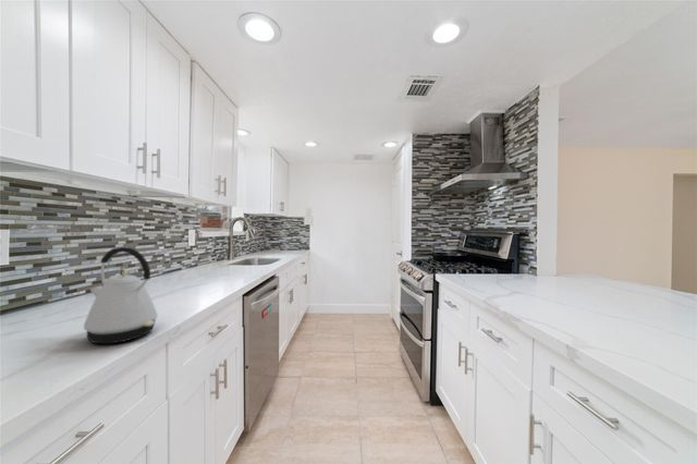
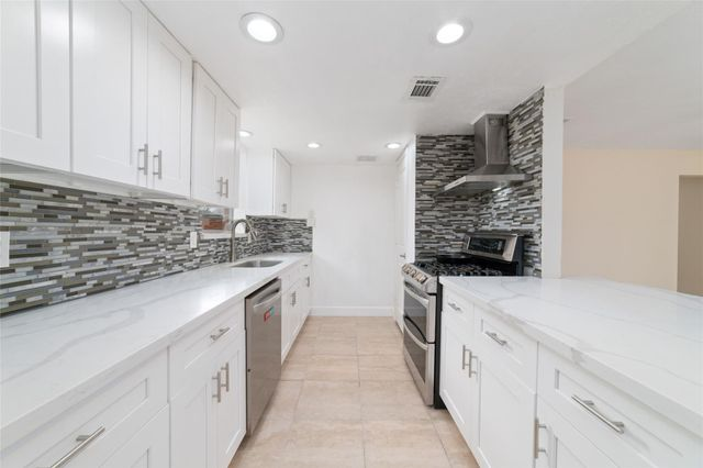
- kettle [83,246,159,344]
